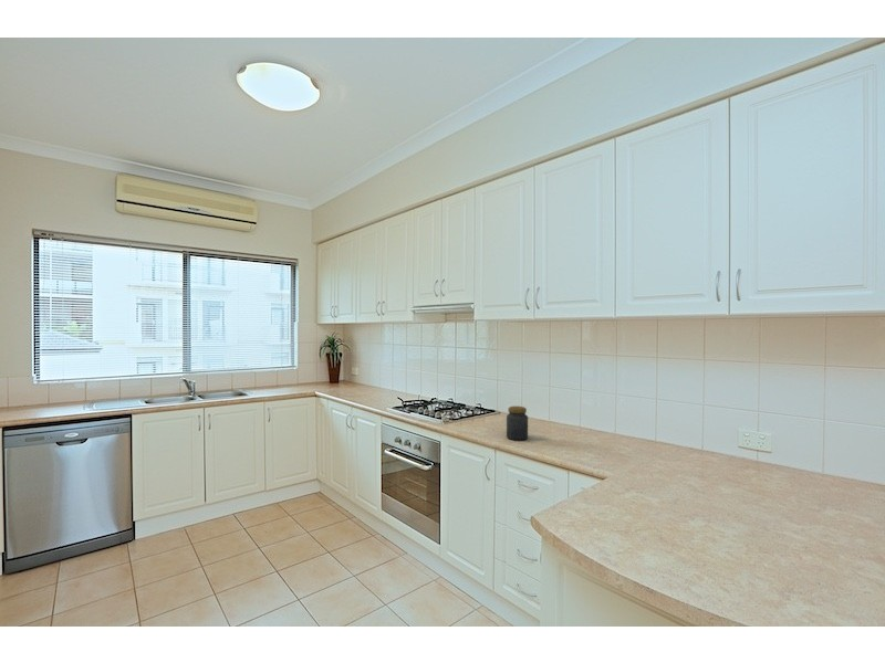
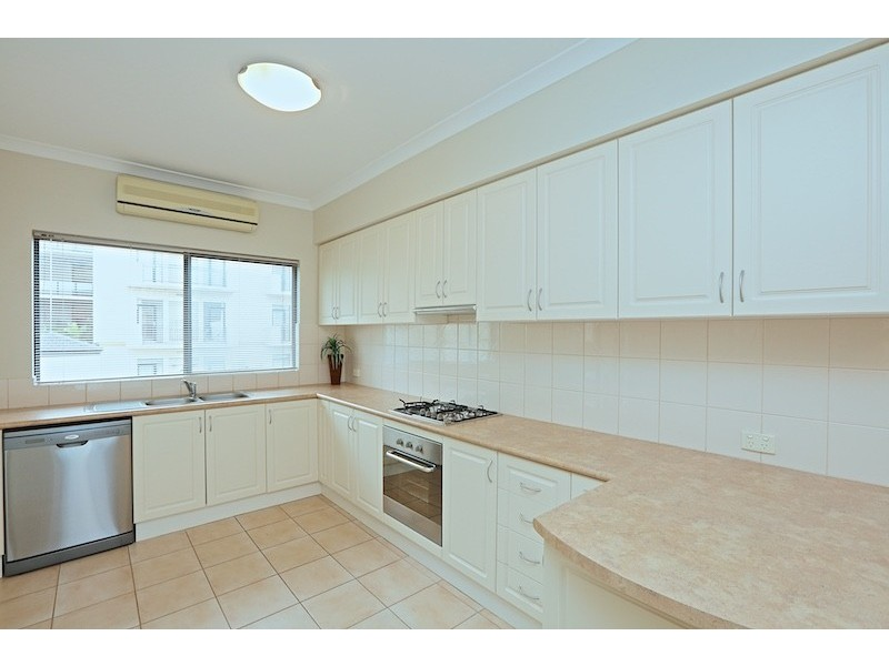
- jar [506,406,529,441]
